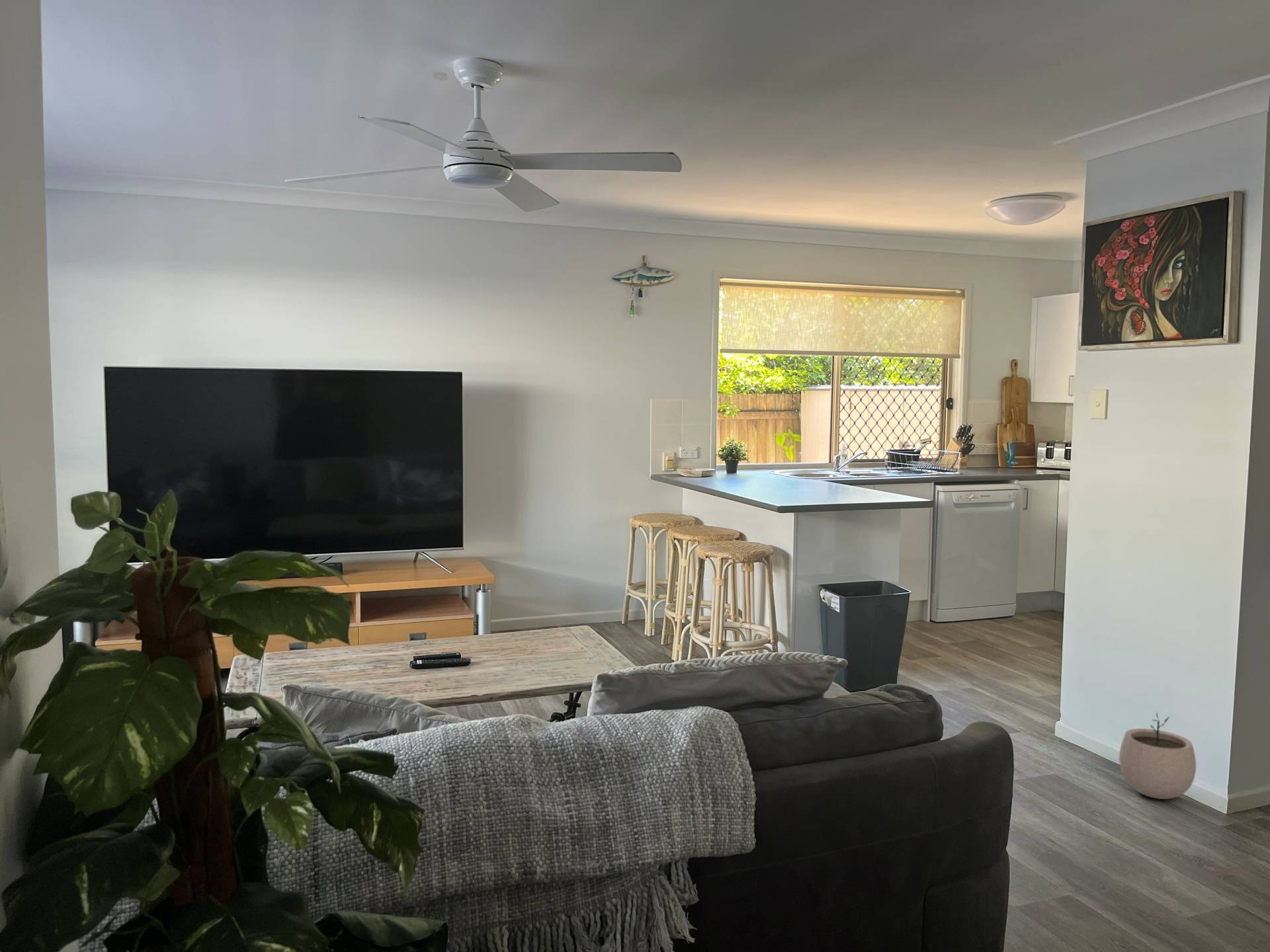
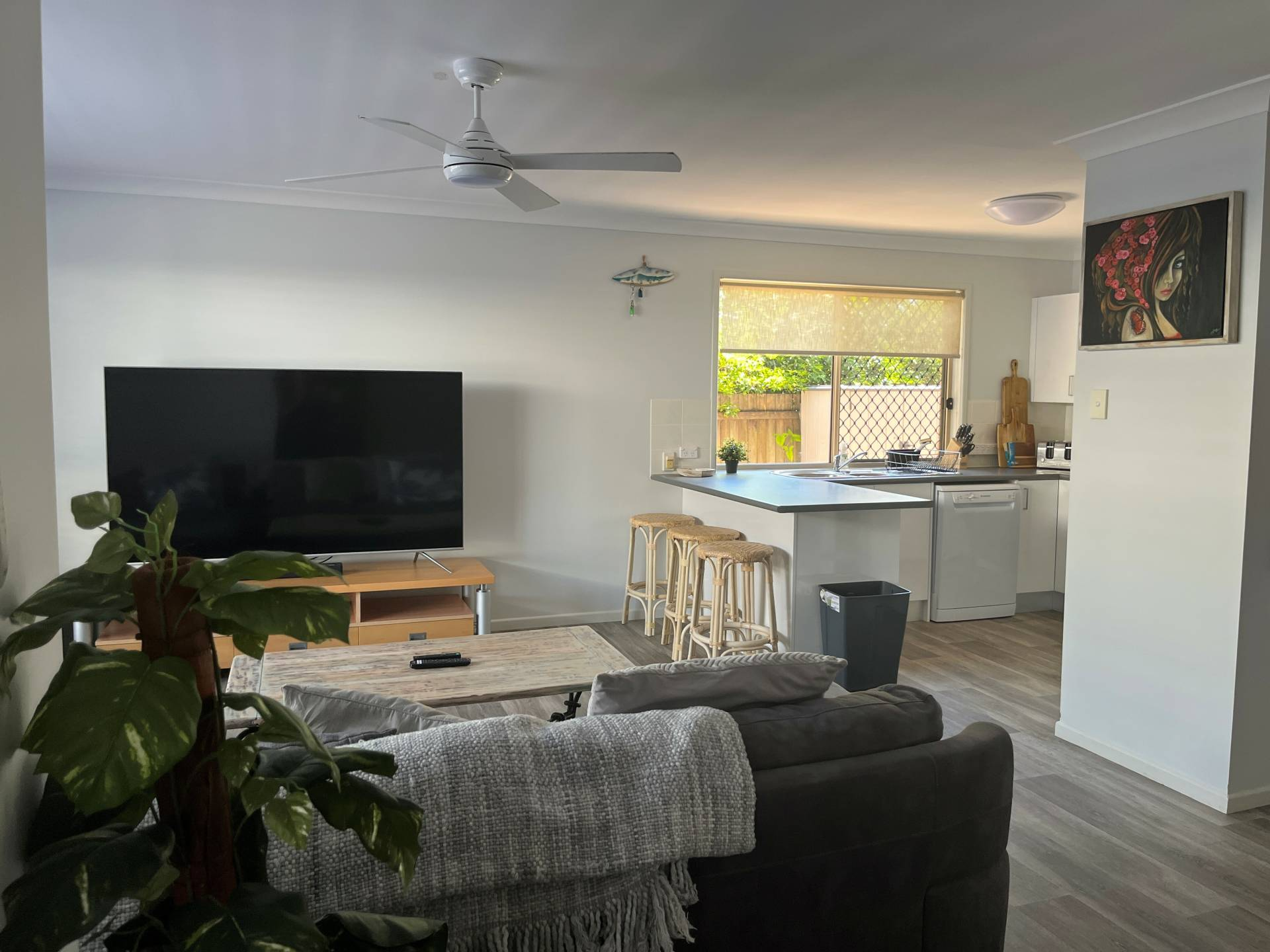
- plant pot [1119,711,1197,800]
